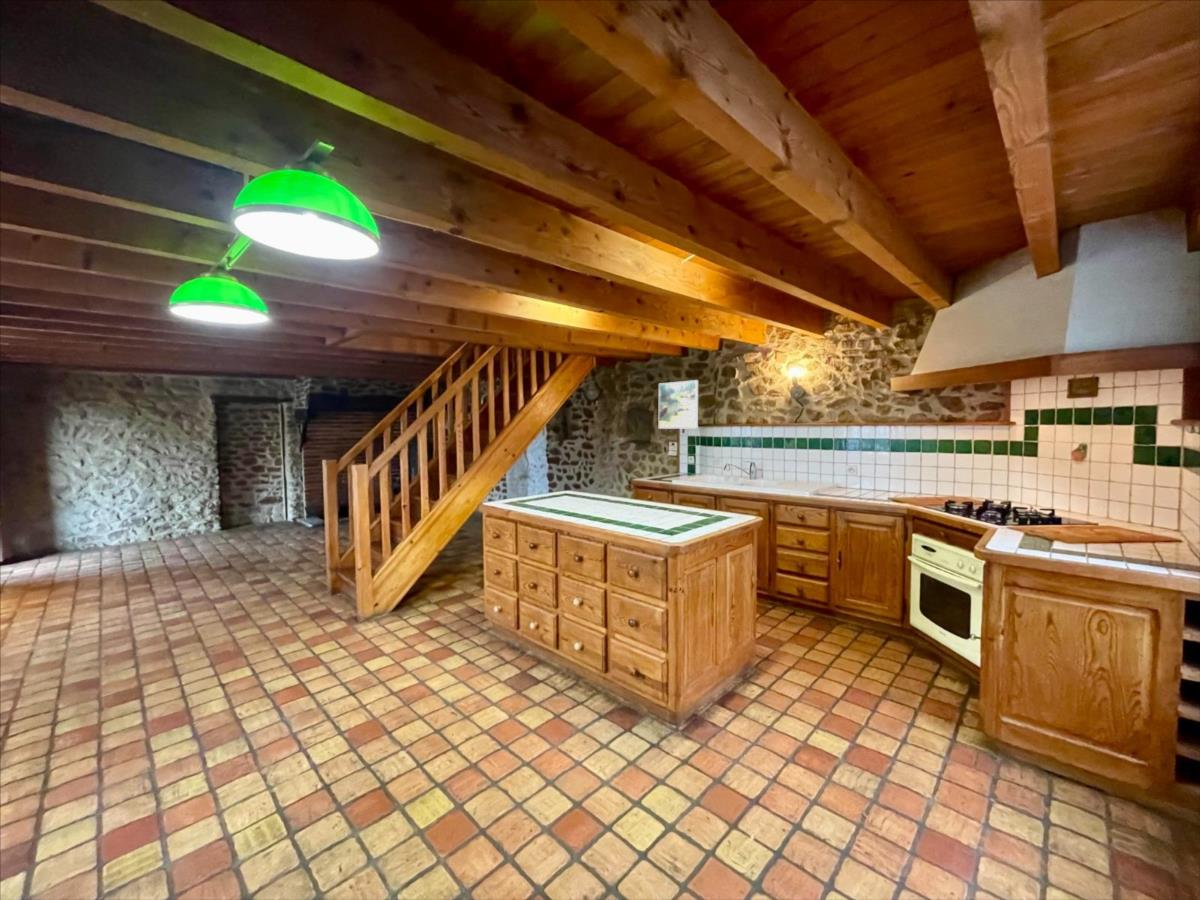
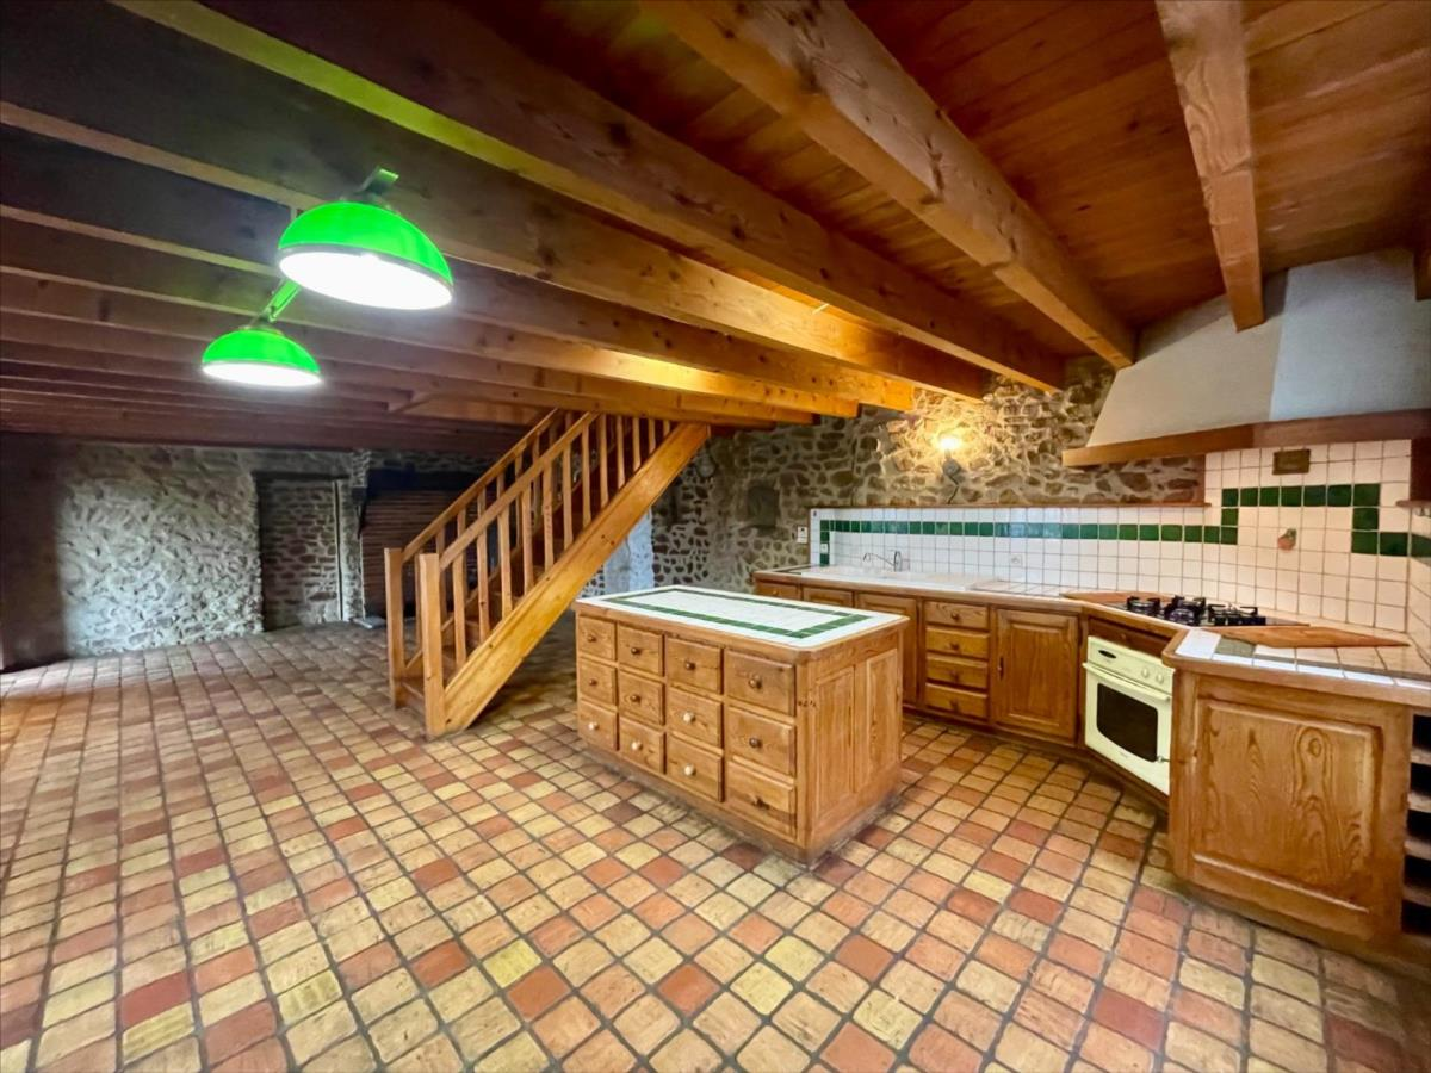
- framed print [658,379,699,430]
